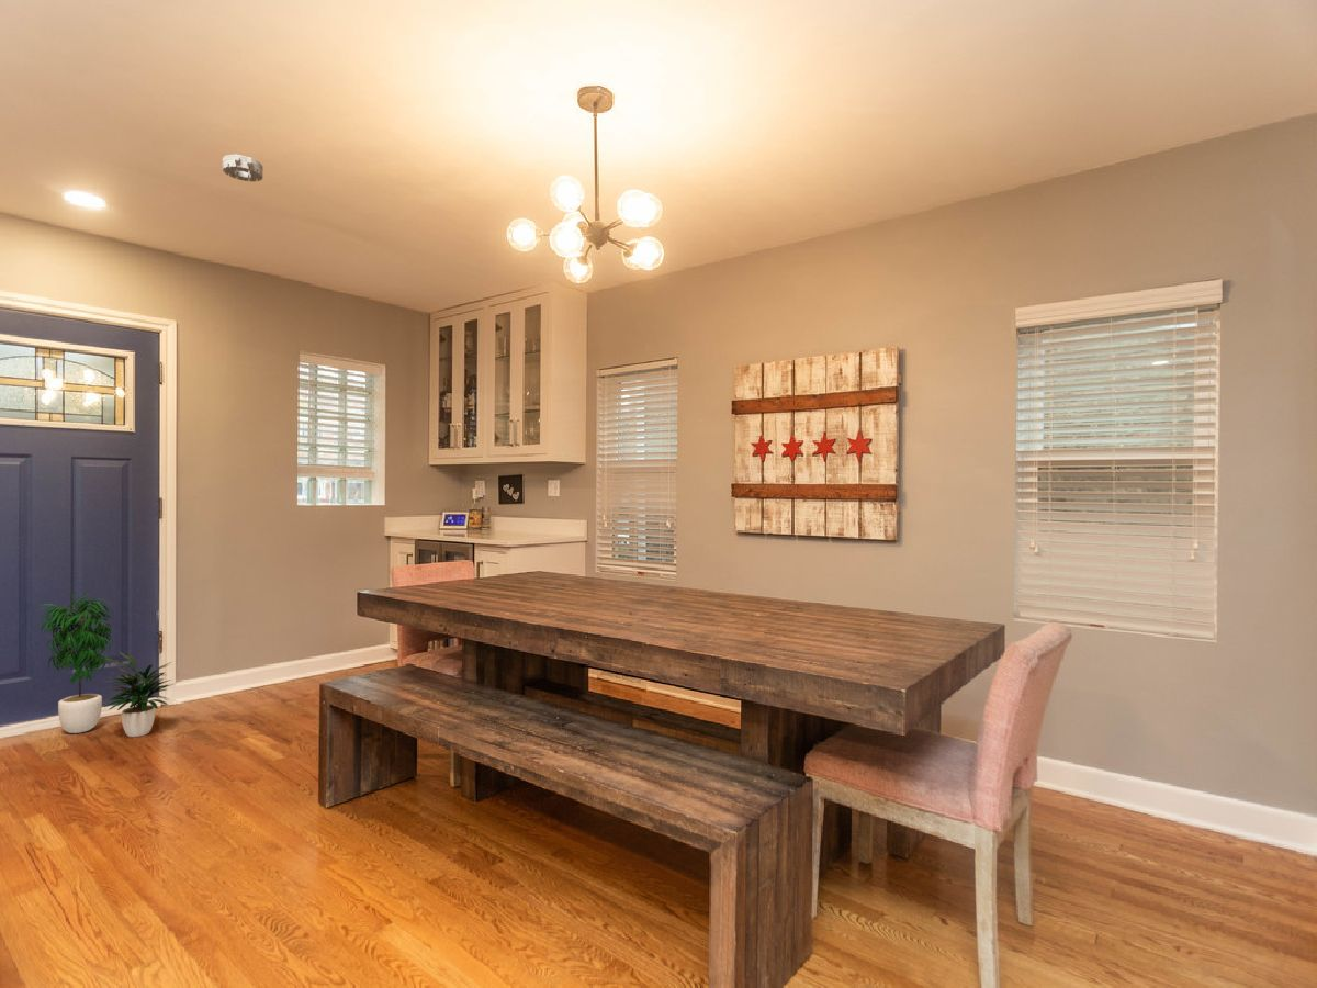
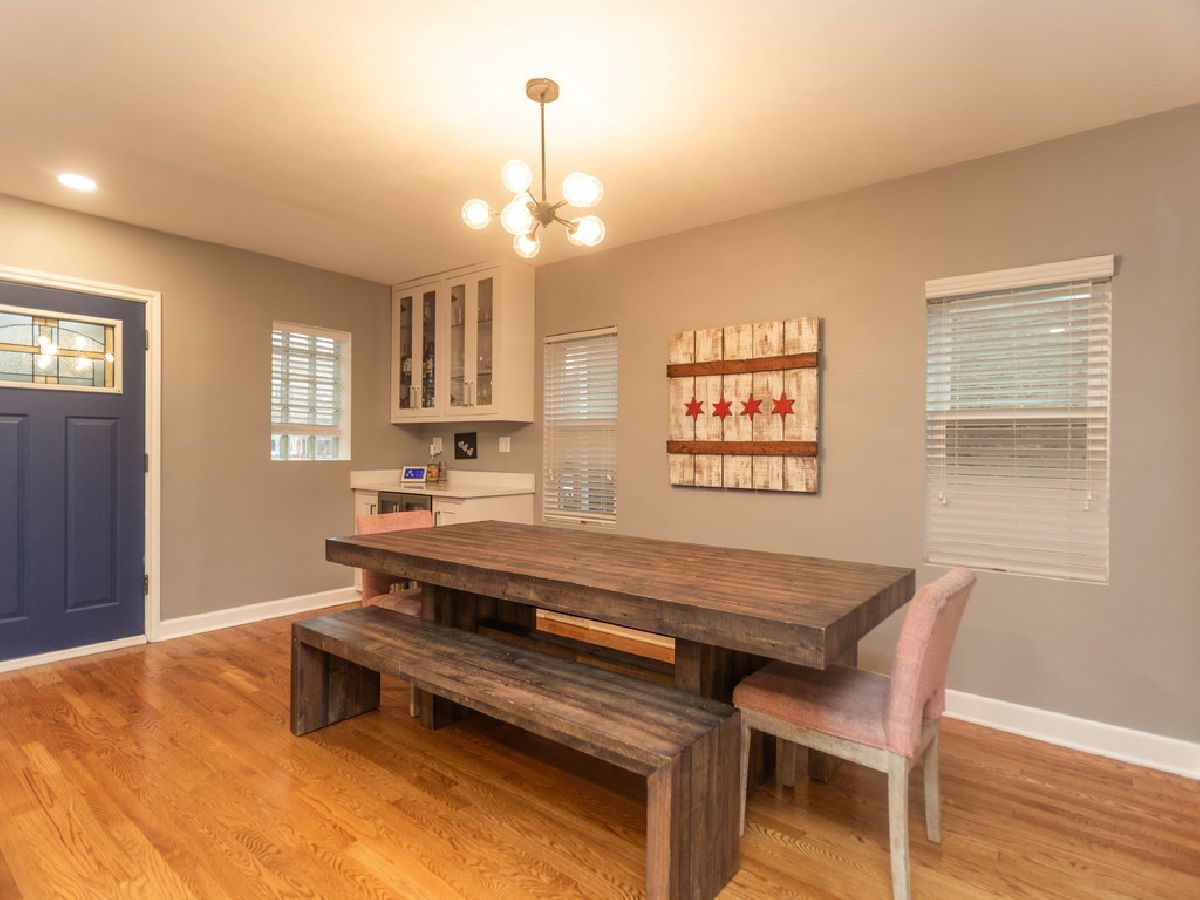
- potted plant [36,588,175,738]
- smoke detector [222,154,264,182]
